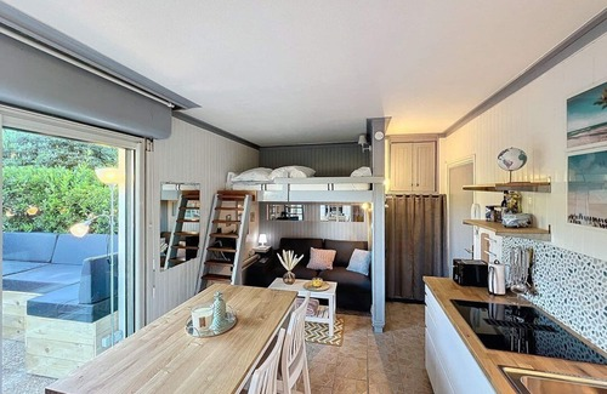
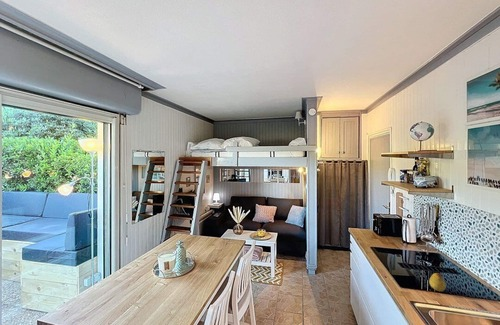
+ fruit [428,272,447,292]
